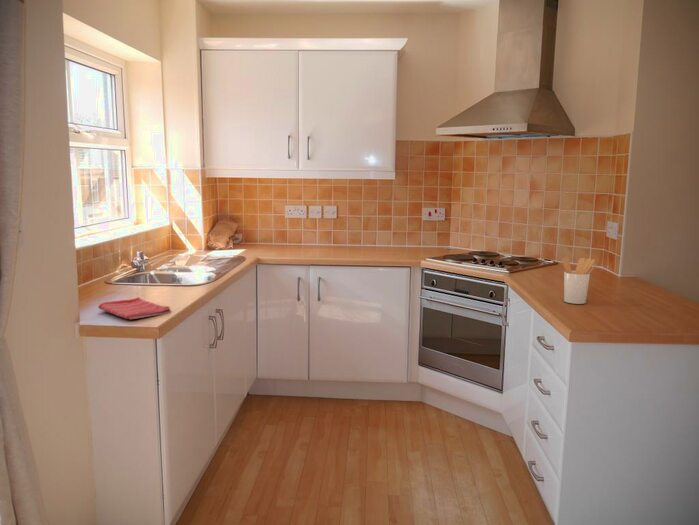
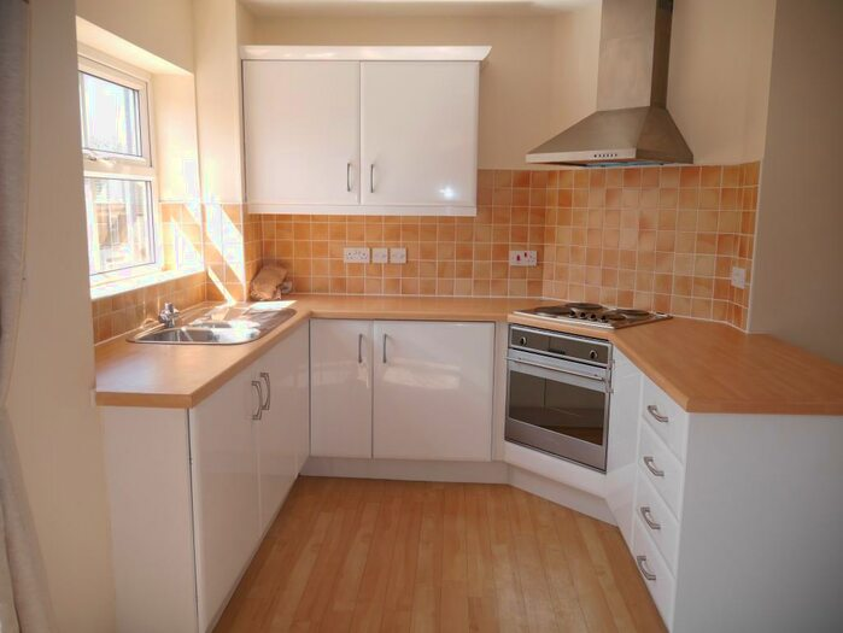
- dish towel [97,296,172,321]
- utensil holder [561,256,597,305]
